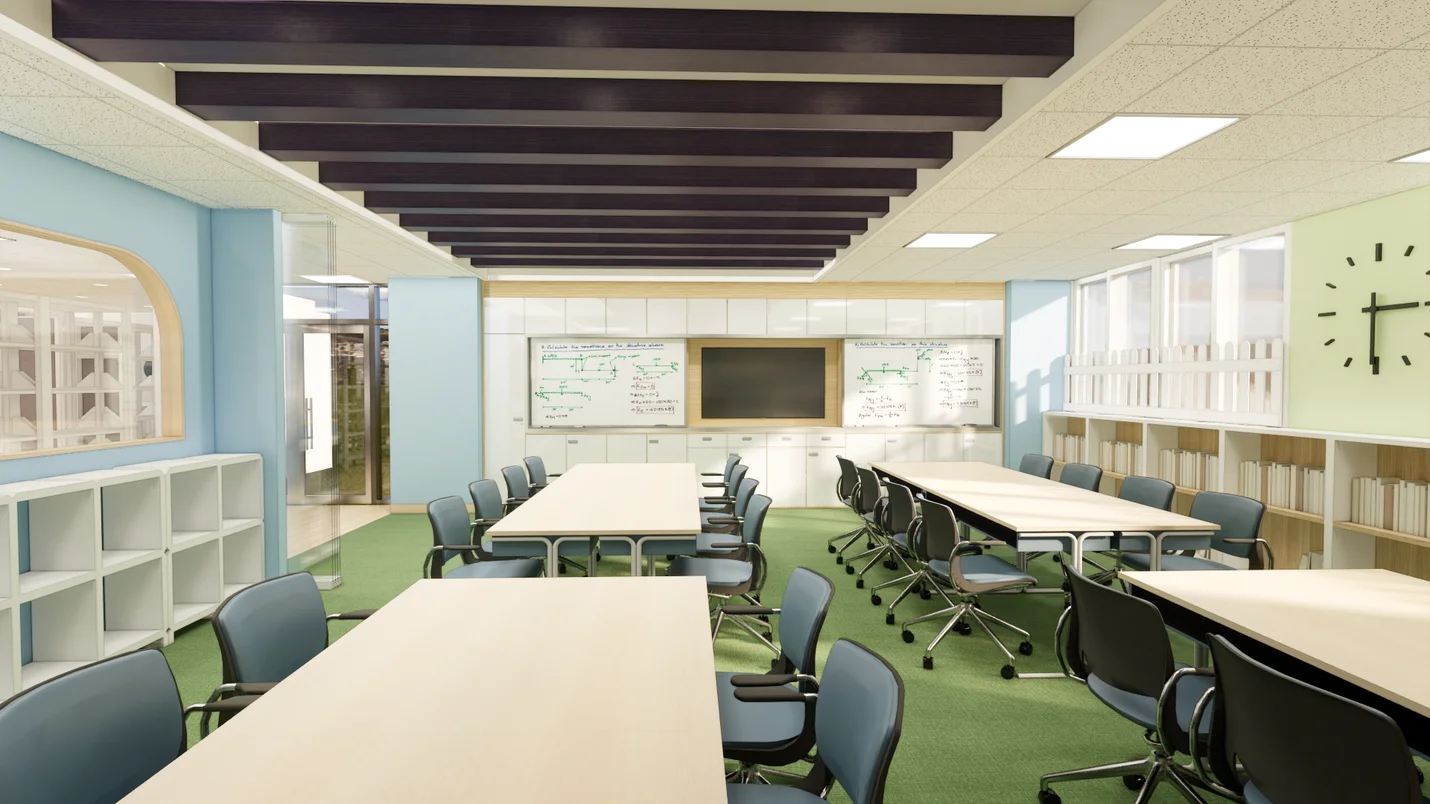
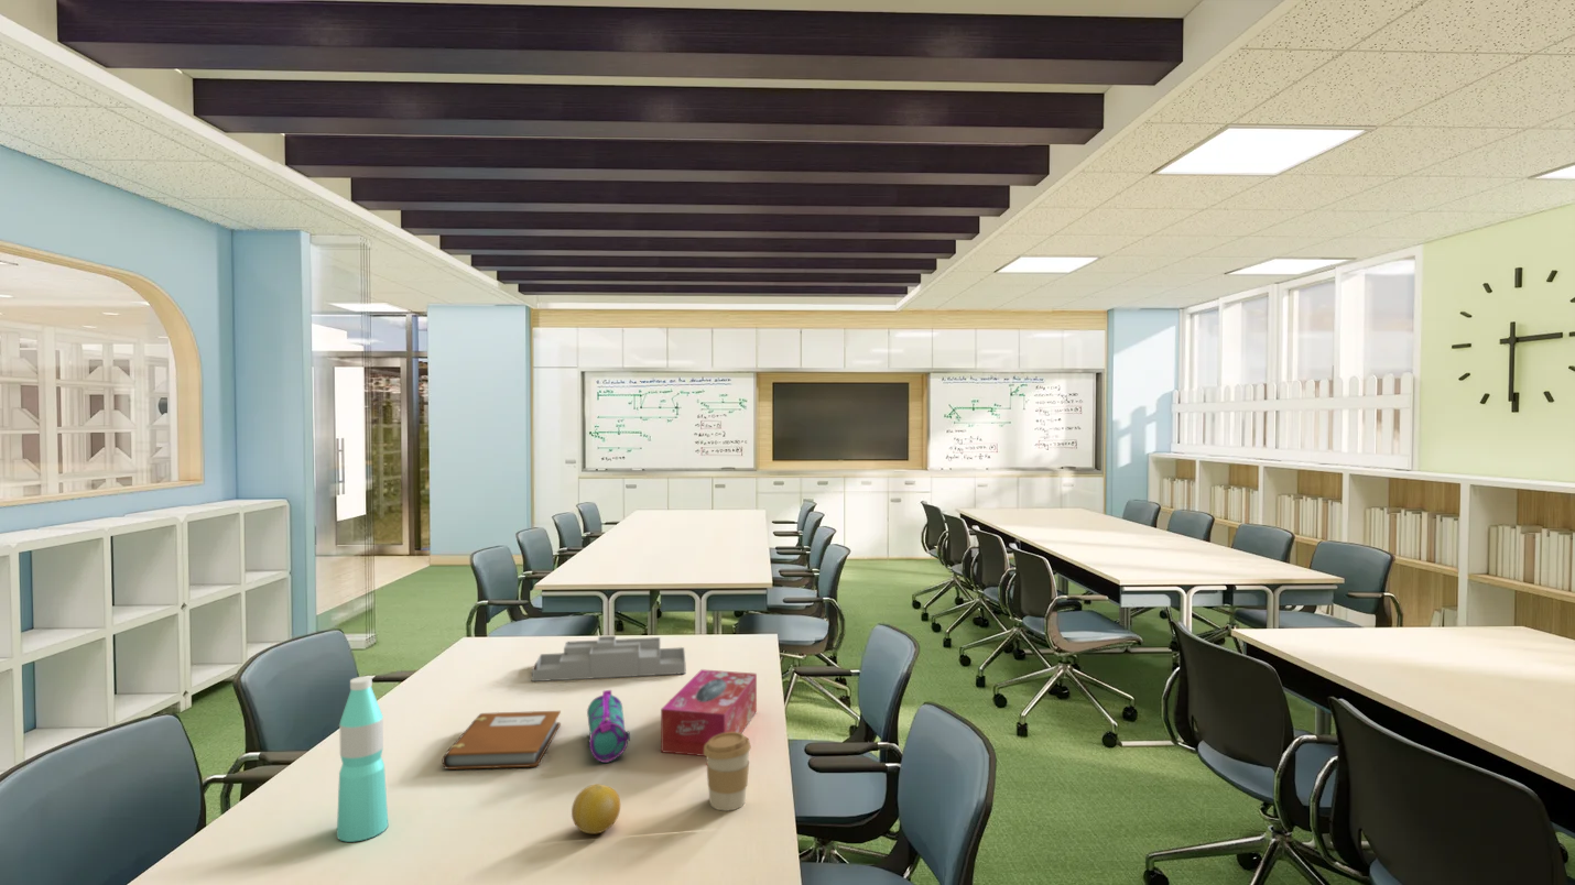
+ coffee cup [704,732,752,812]
+ tissue box [660,668,758,757]
+ water bottle [336,675,389,843]
+ desk organizer [531,635,686,682]
+ fruit [571,784,621,834]
+ pencil case [586,689,631,764]
+ notebook [442,710,562,771]
